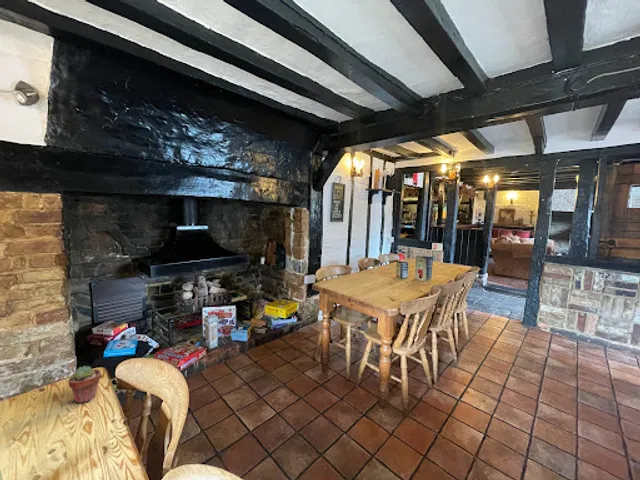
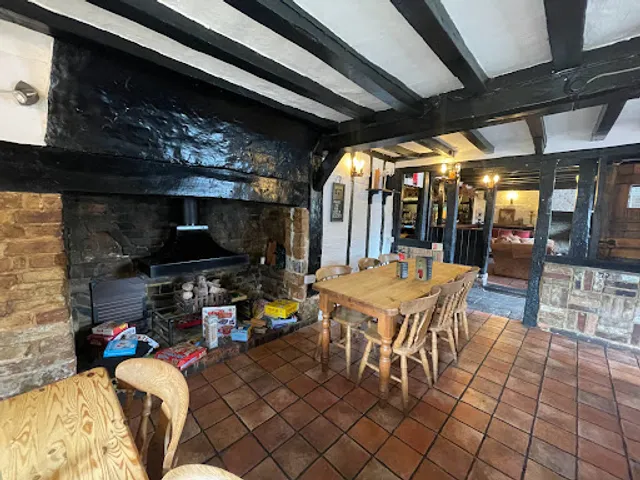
- potted succulent [67,365,102,404]
